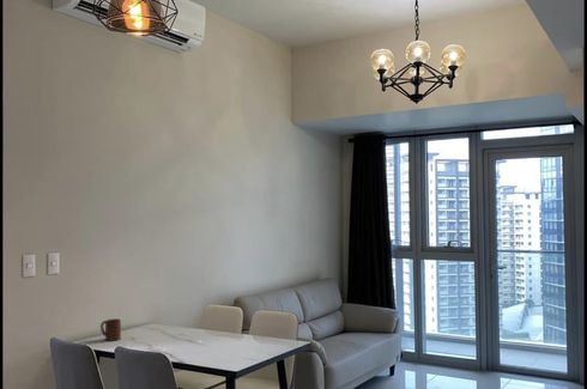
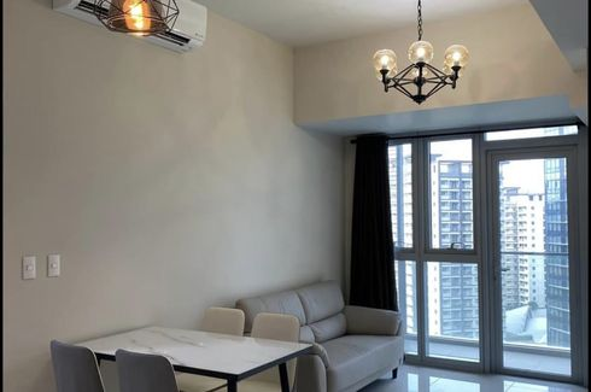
- cup [99,318,122,342]
